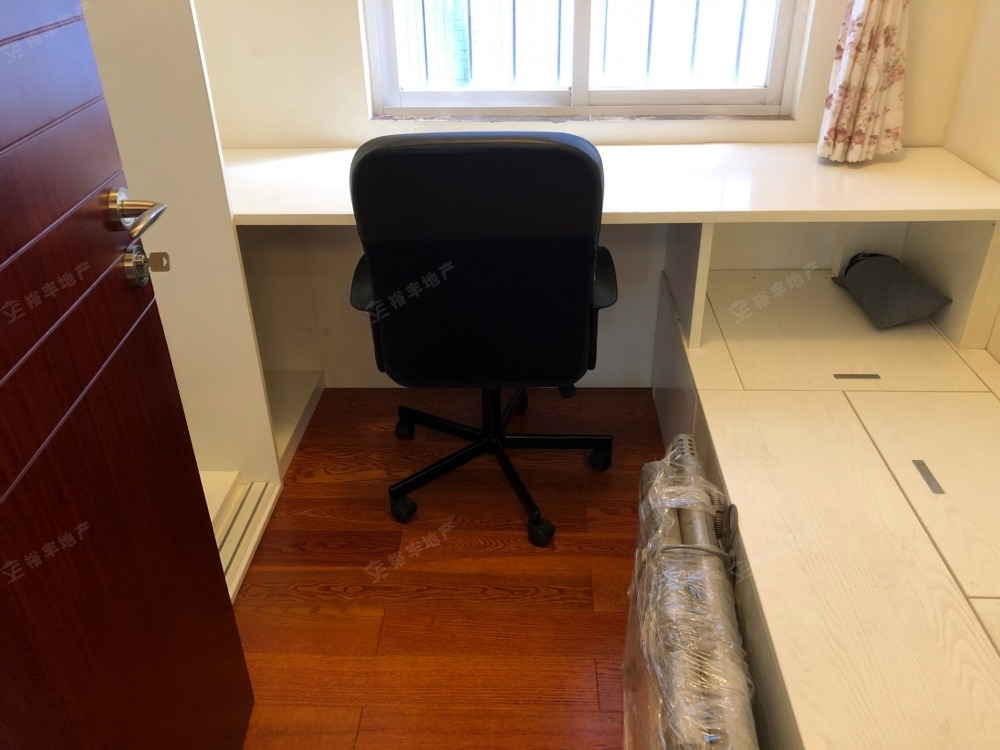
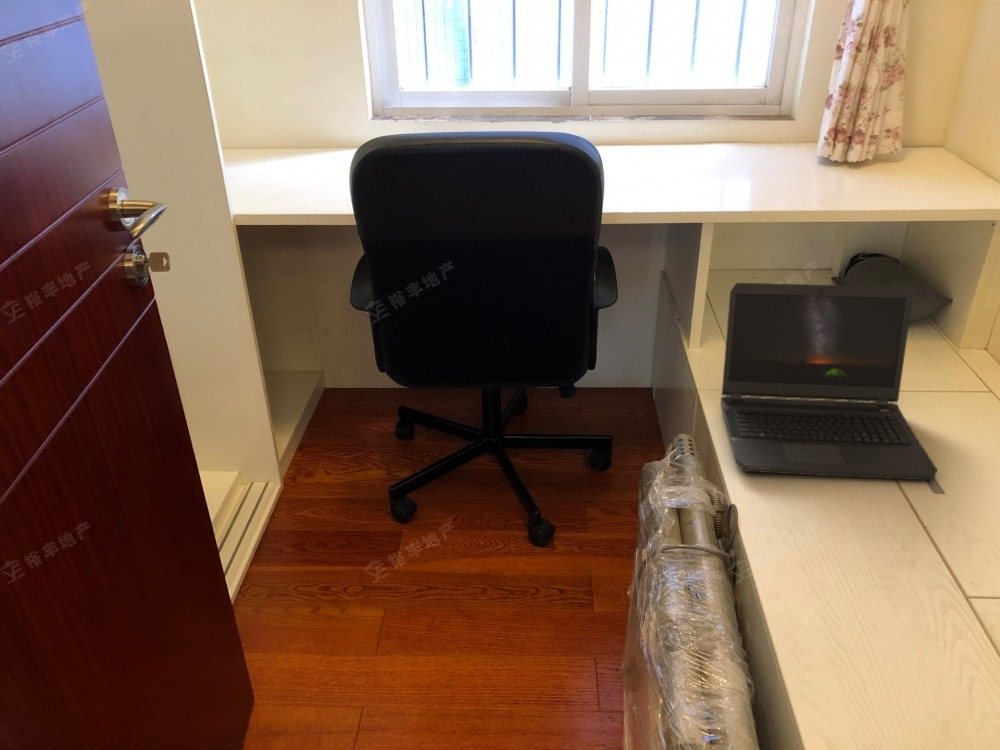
+ laptop computer [719,282,938,481]
